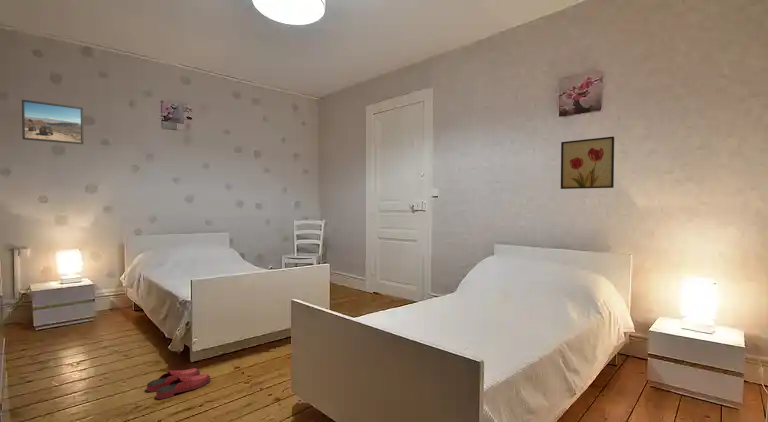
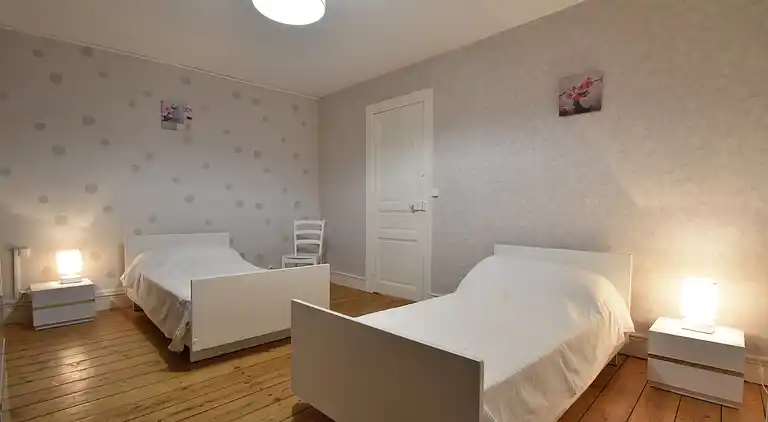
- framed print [21,99,84,145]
- wall art [560,136,615,190]
- slippers [146,367,211,400]
